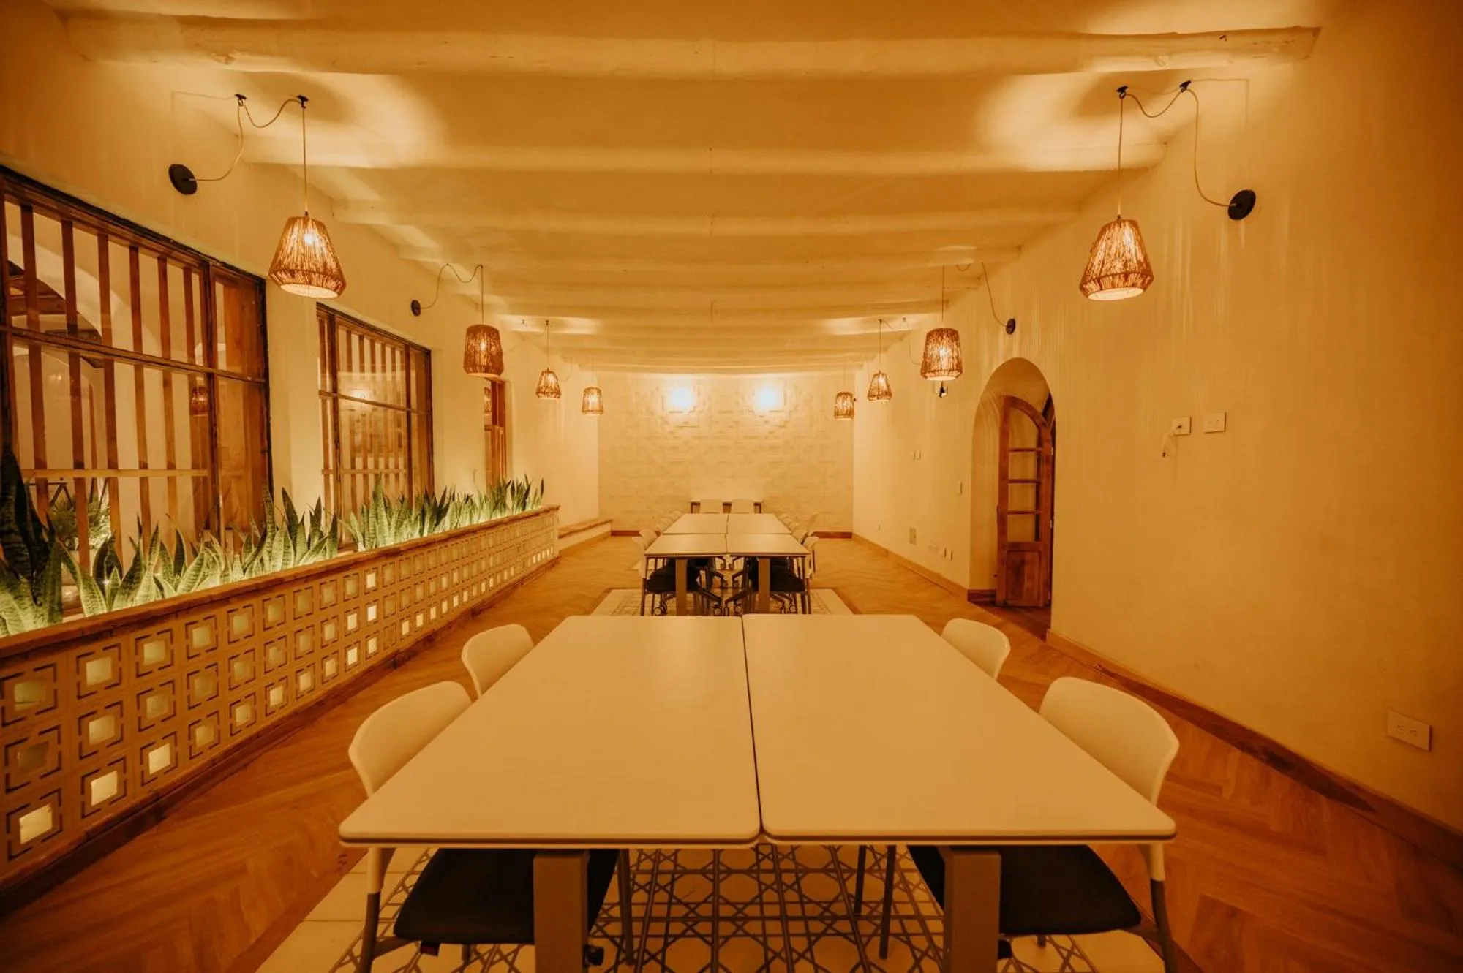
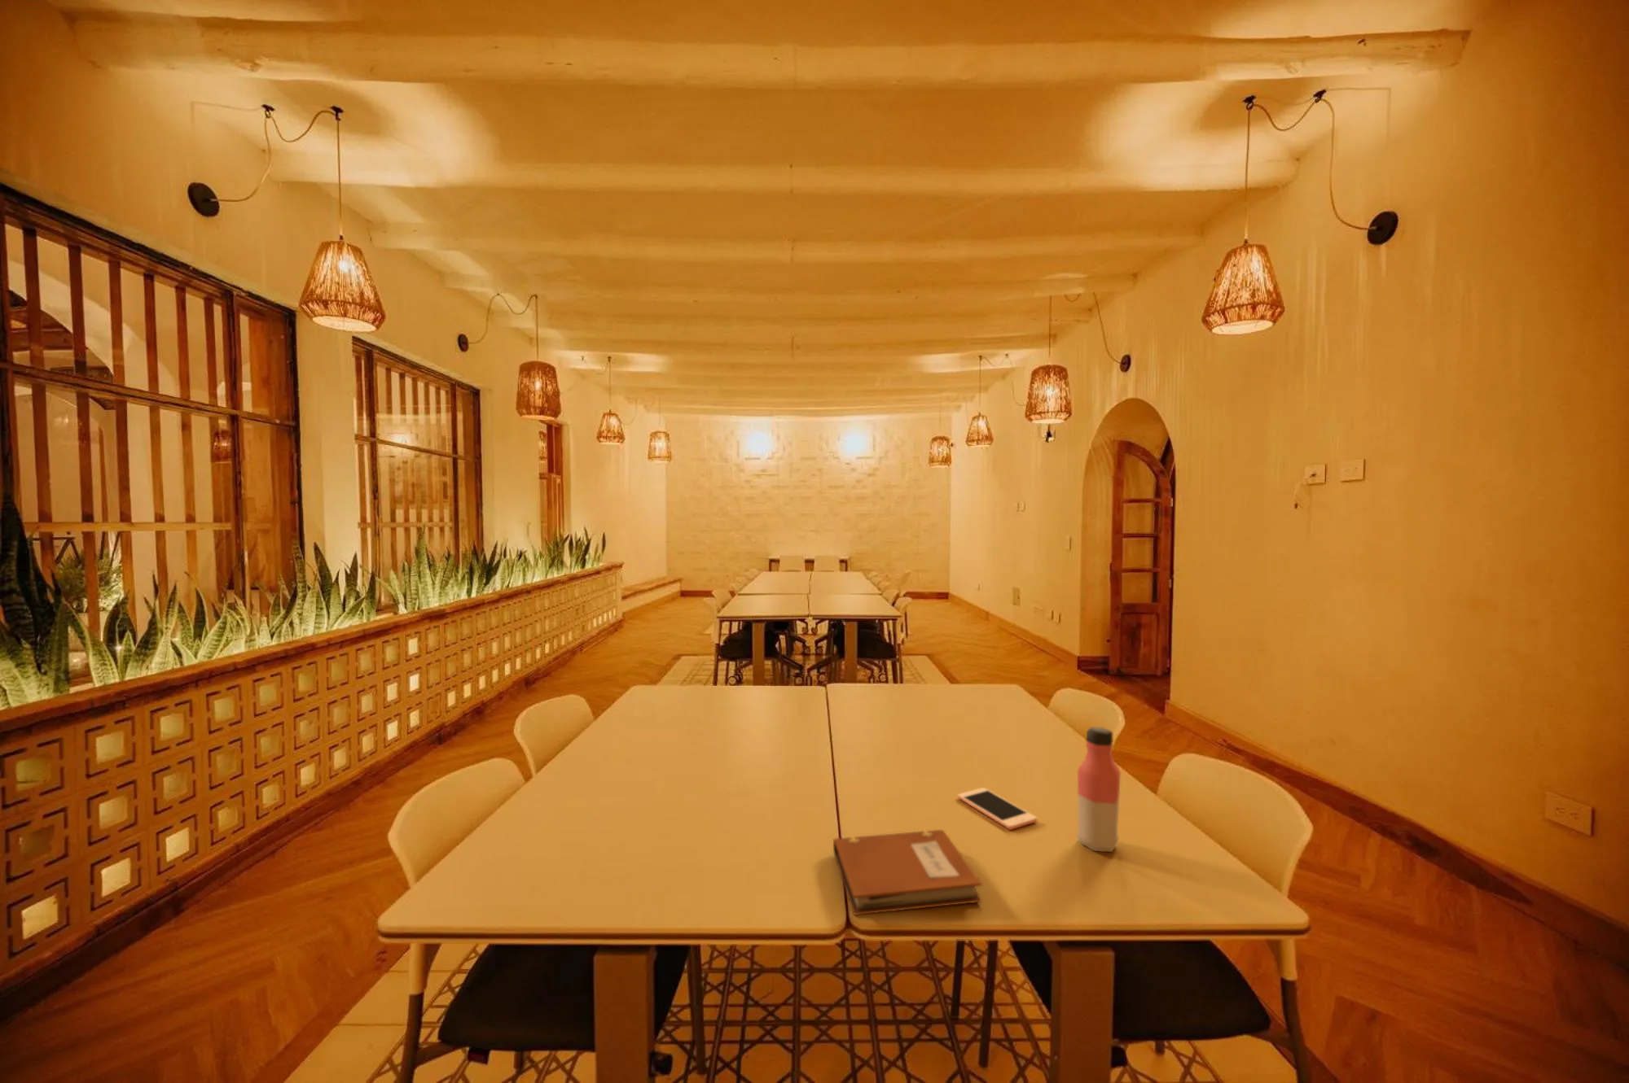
+ cell phone [957,787,1038,830]
+ water bottle [1076,725,1121,852]
+ notebook [832,829,983,916]
